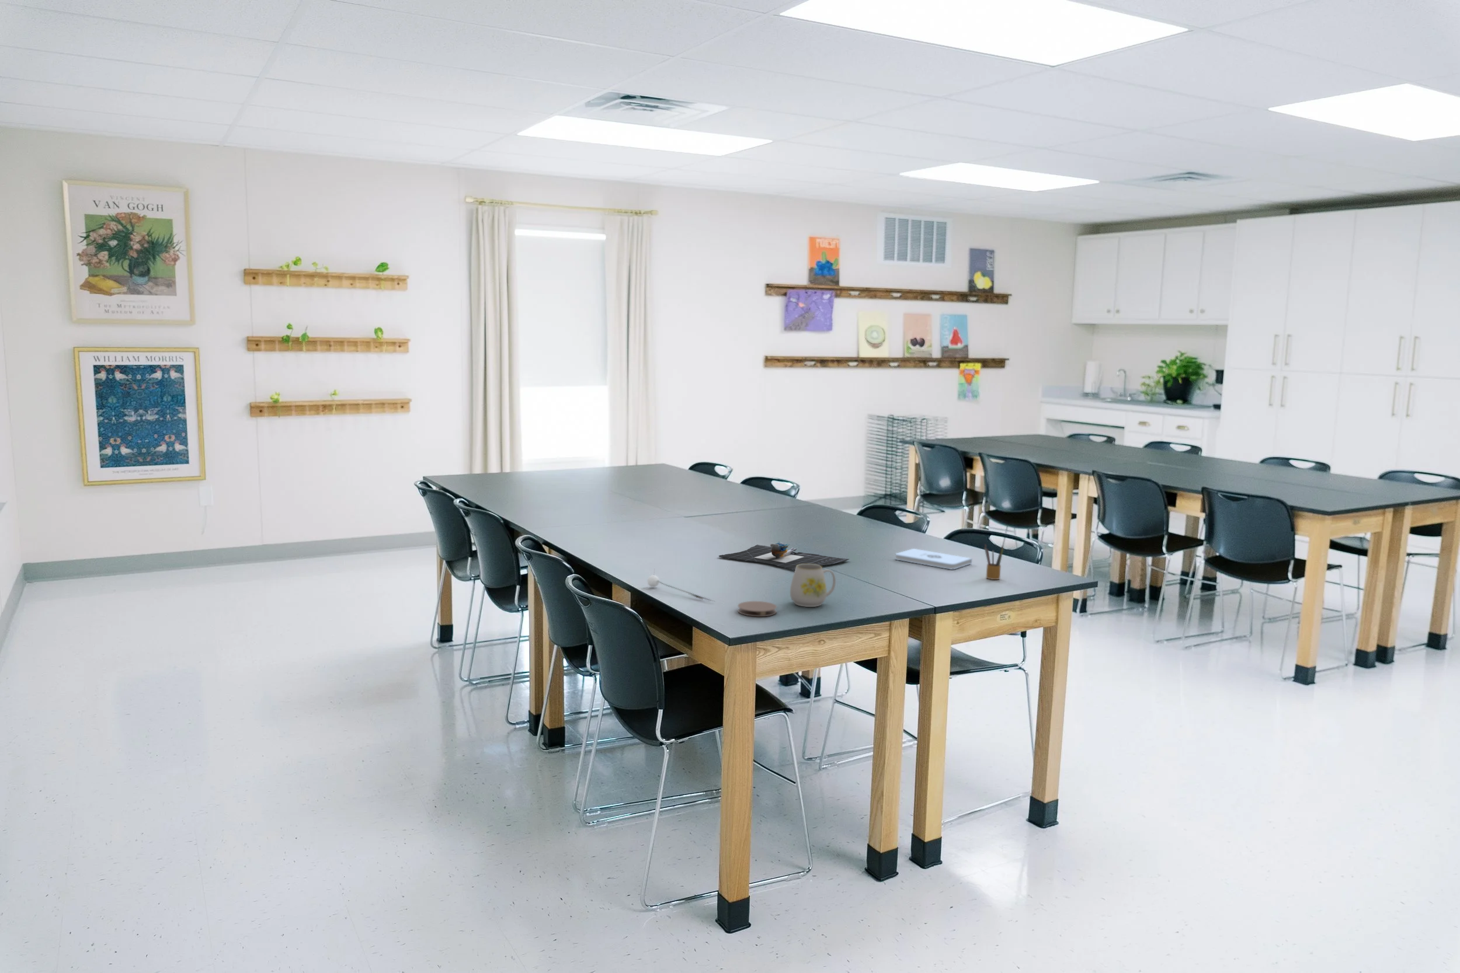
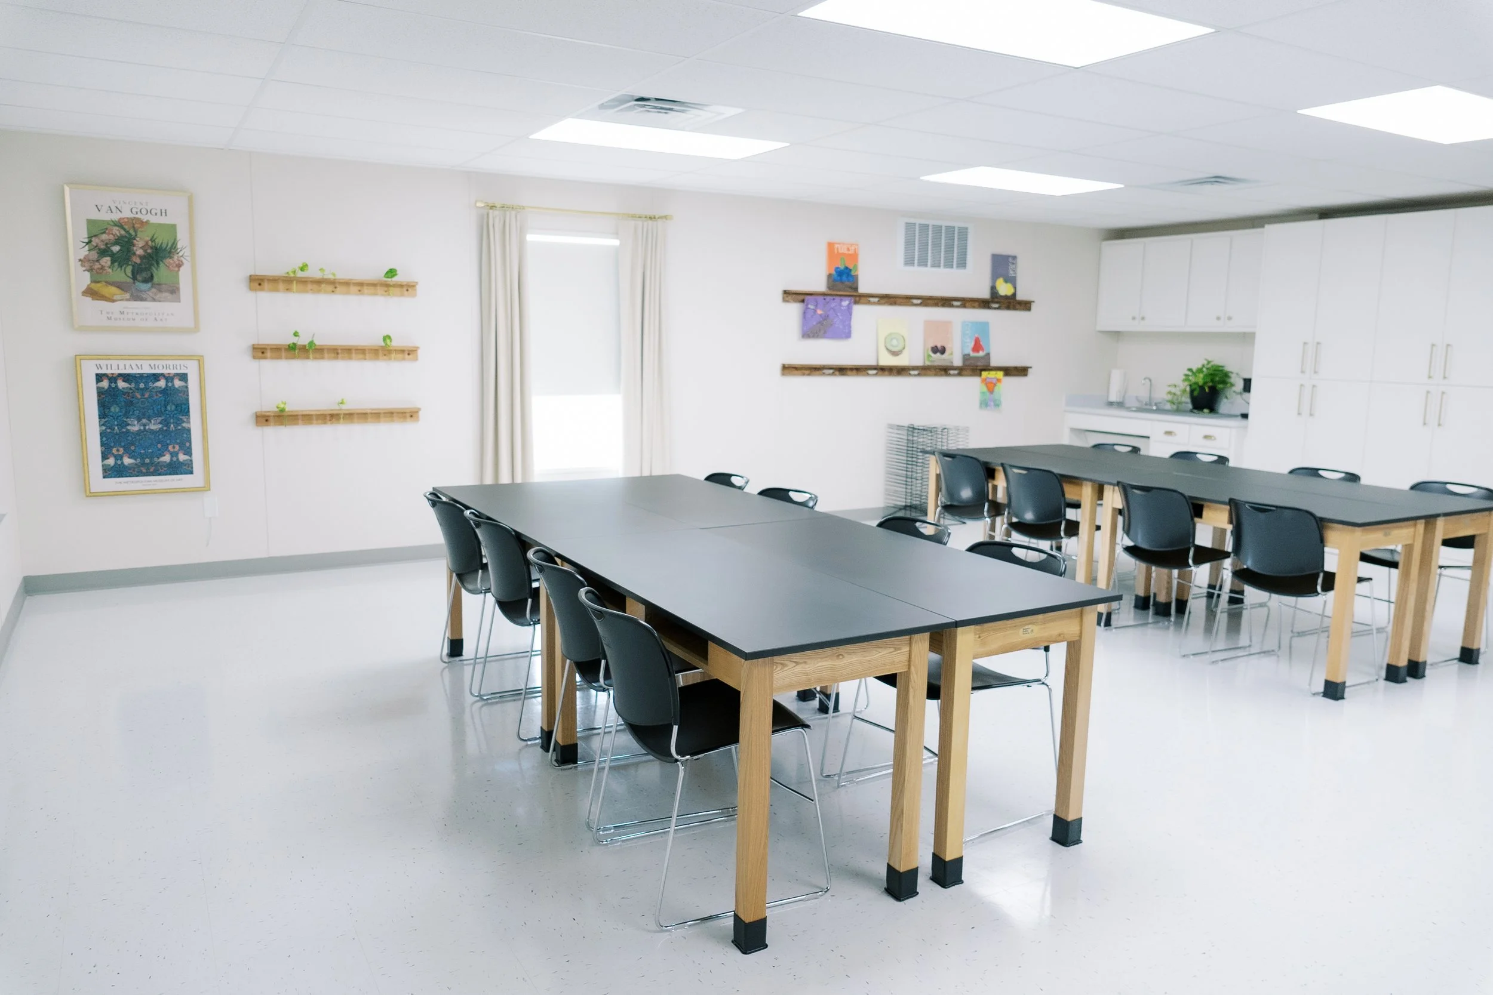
- mug [790,564,836,608]
- pencil box [984,543,1004,580]
- coaster [737,601,778,617]
- notepad [895,548,973,570]
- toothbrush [718,541,849,570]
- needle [646,569,716,603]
